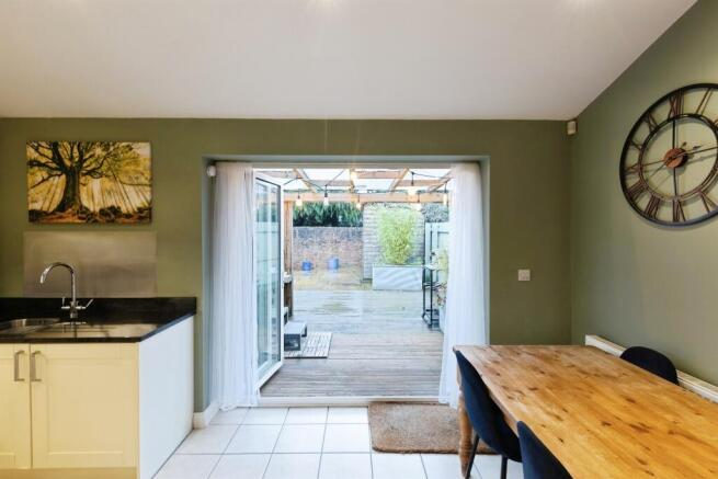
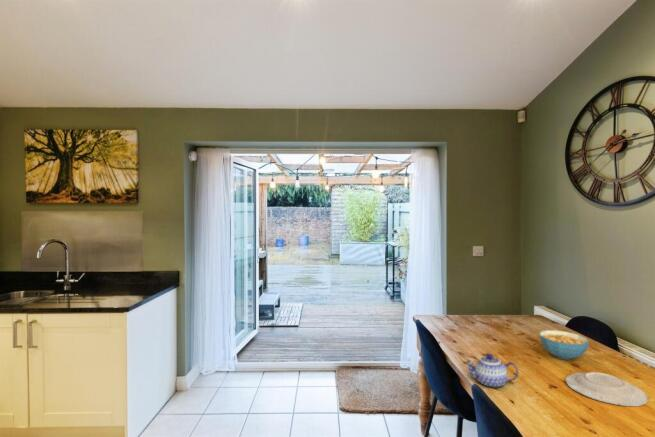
+ teapot [464,353,519,389]
+ cereal bowl [539,329,590,360]
+ plate [565,371,649,407]
